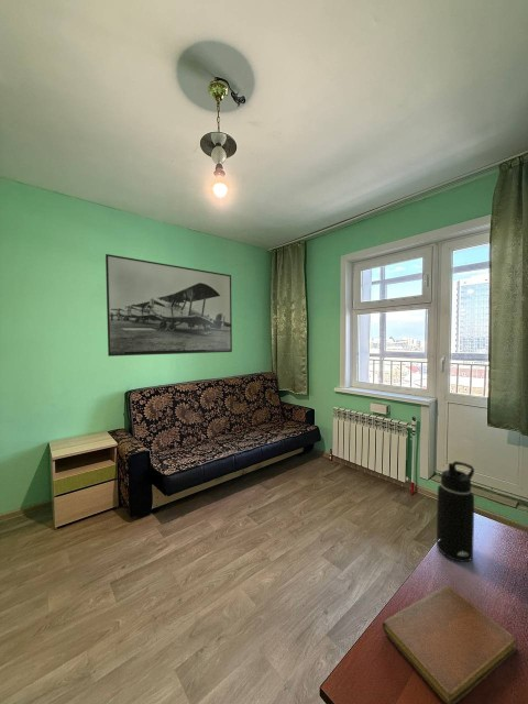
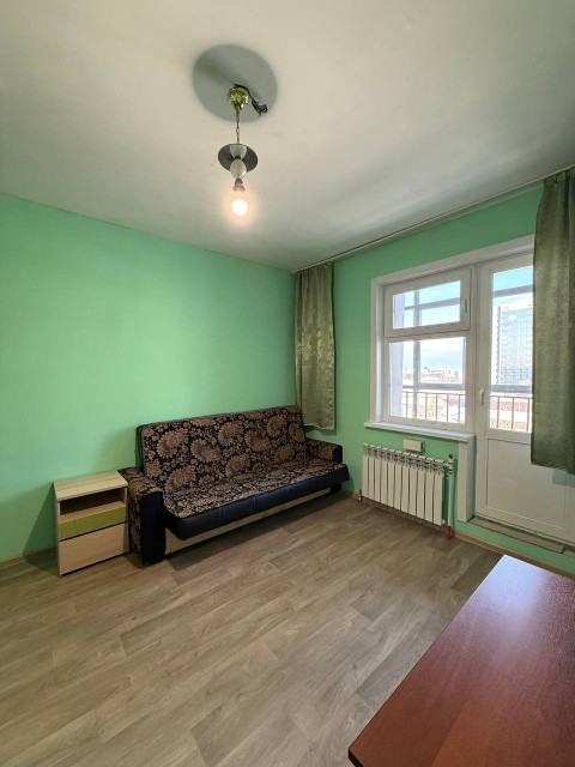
- water bottle [436,460,475,563]
- notebook [382,584,518,704]
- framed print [105,253,233,358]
